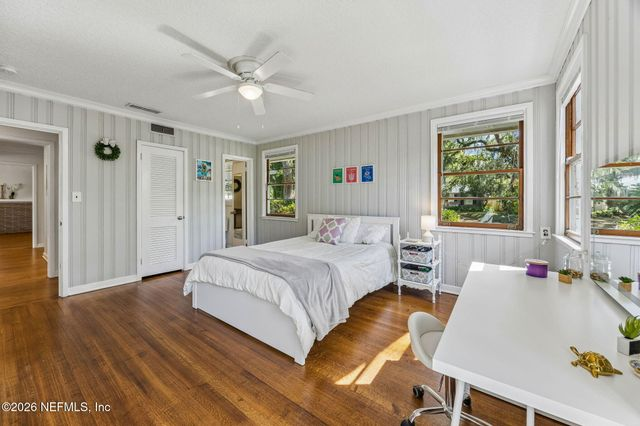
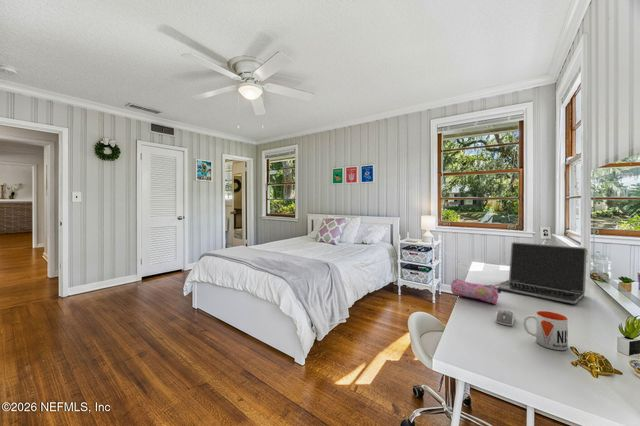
+ laptop [494,241,588,305]
+ computer mouse [494,309,516,327]
+ pencil case [450,278,502,305]
+ mug [523,310,569,351]
